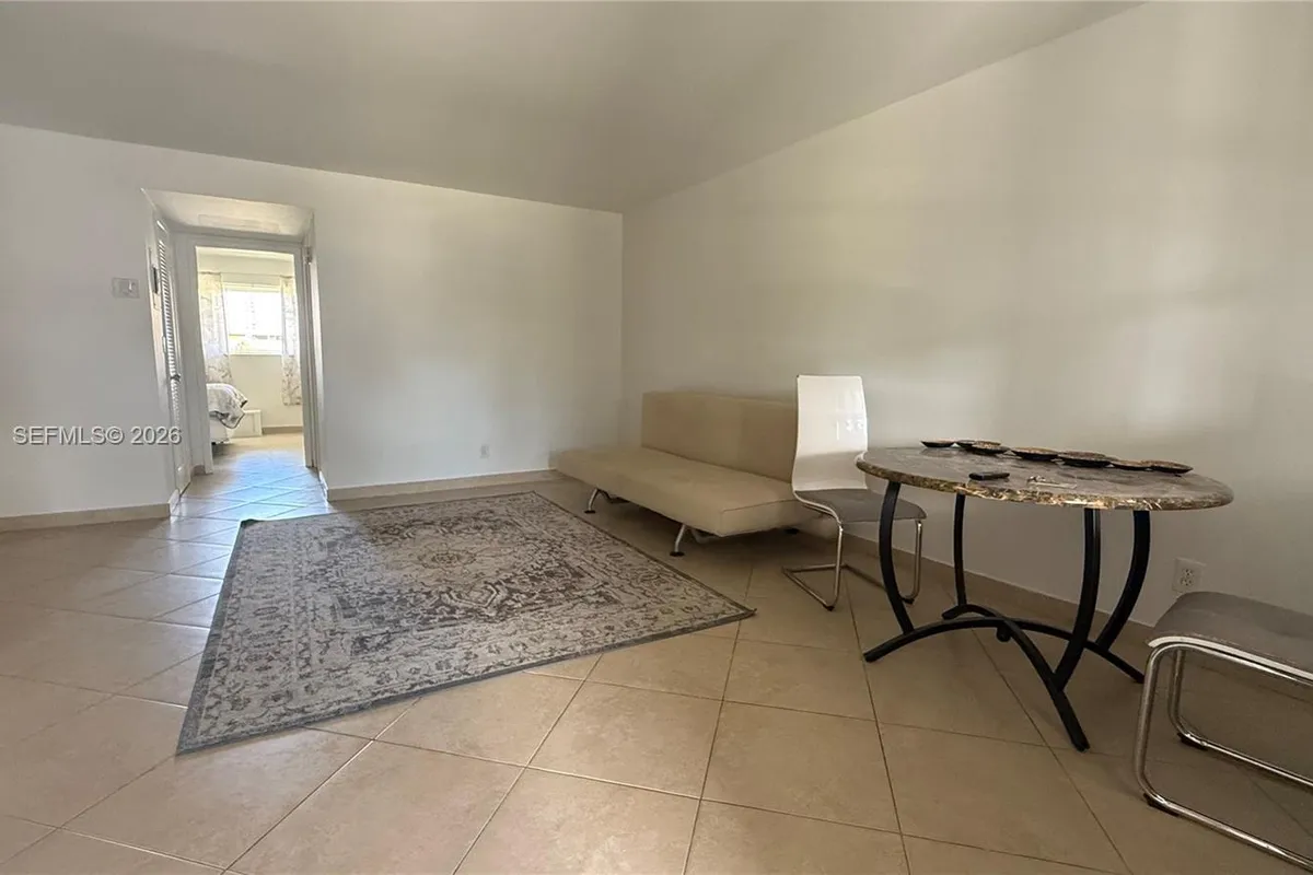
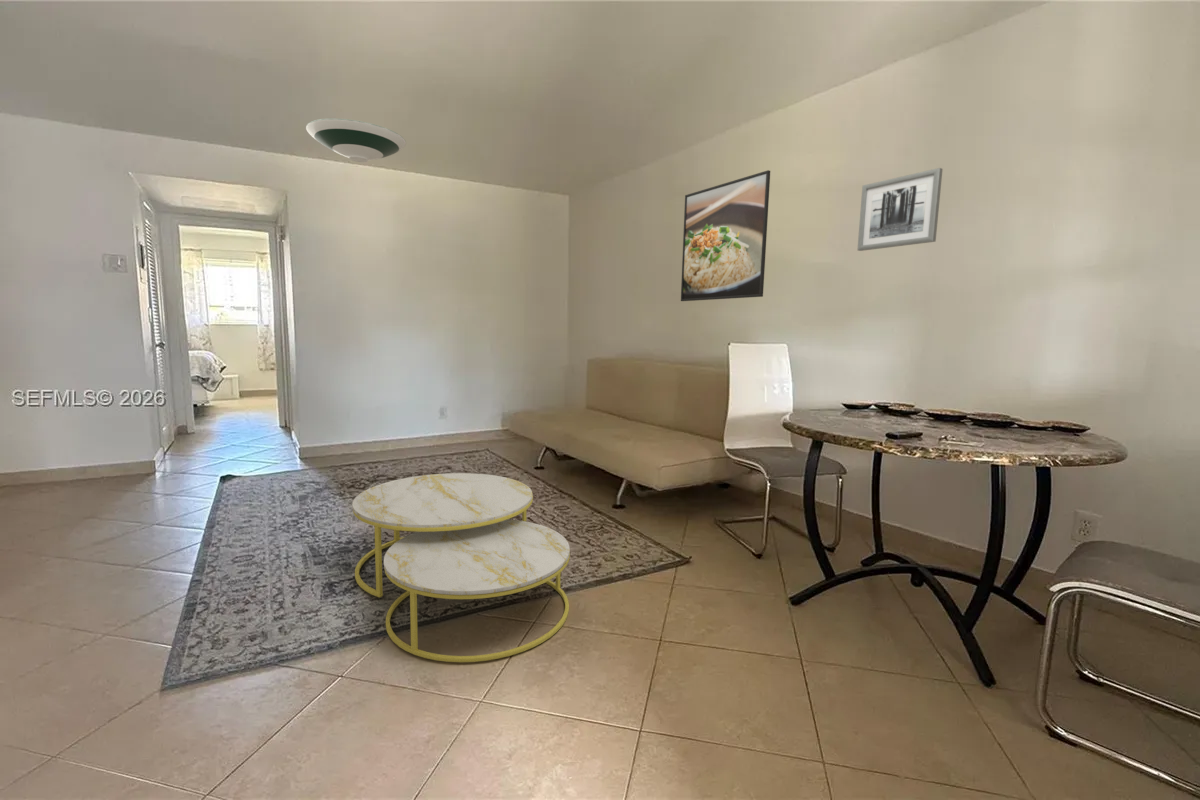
+ wall art [856,167,944,252]
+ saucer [305,118,407,163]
+ coffee table [351,472,571,663]
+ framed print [680,169,771,302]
